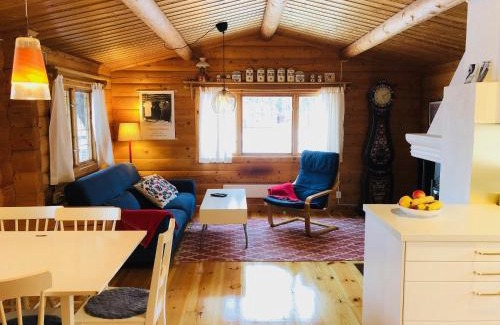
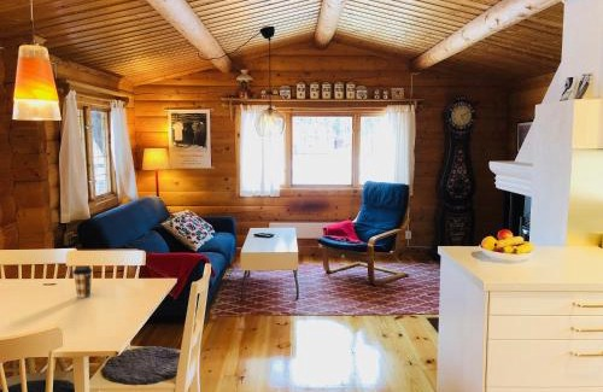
+ coffee cup [71,265,94,299]
